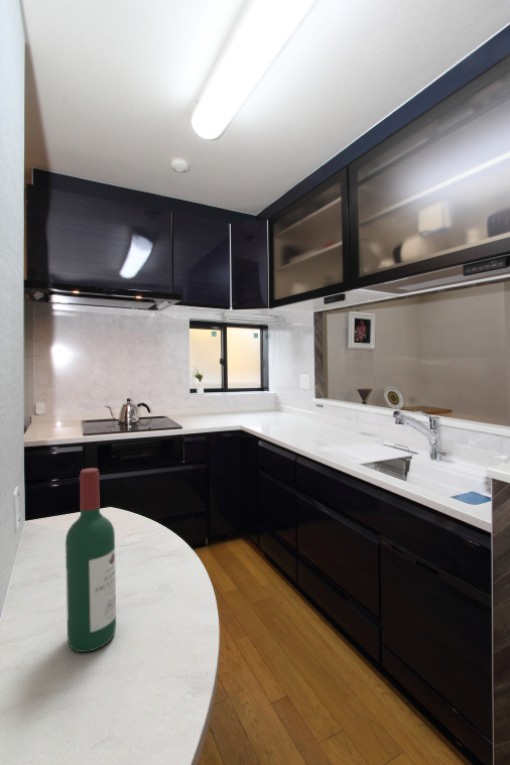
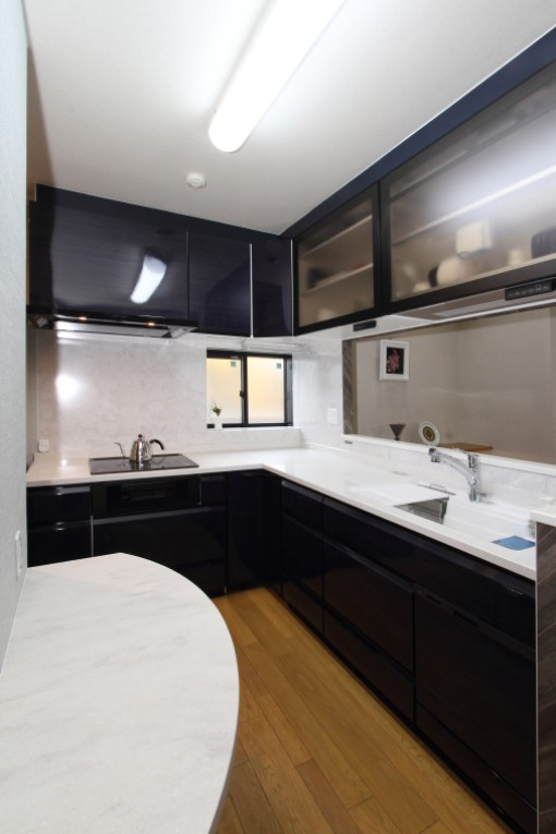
- wine bottle [64,467,117,653]
